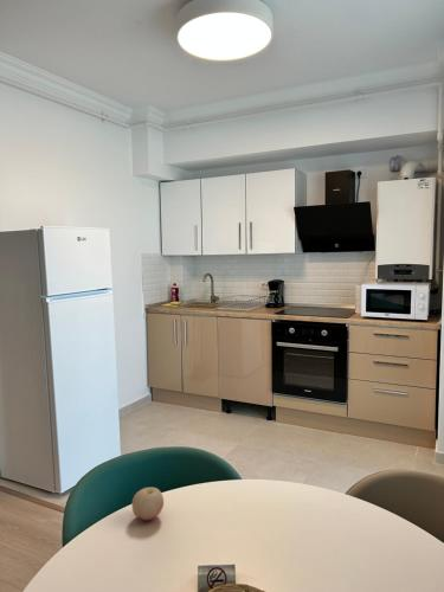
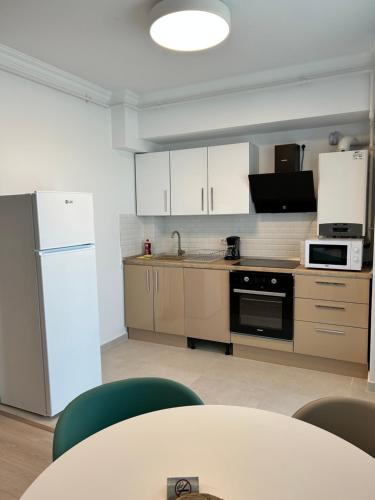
- fruit [130,487,165,521]
